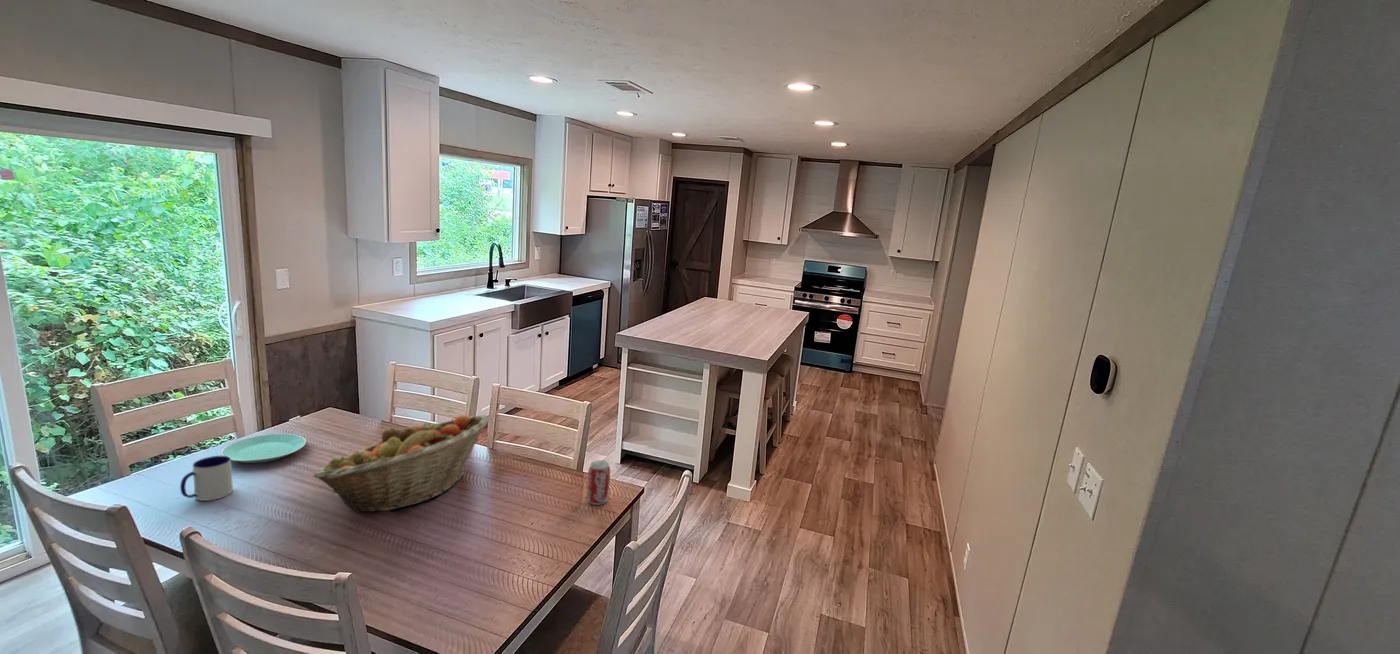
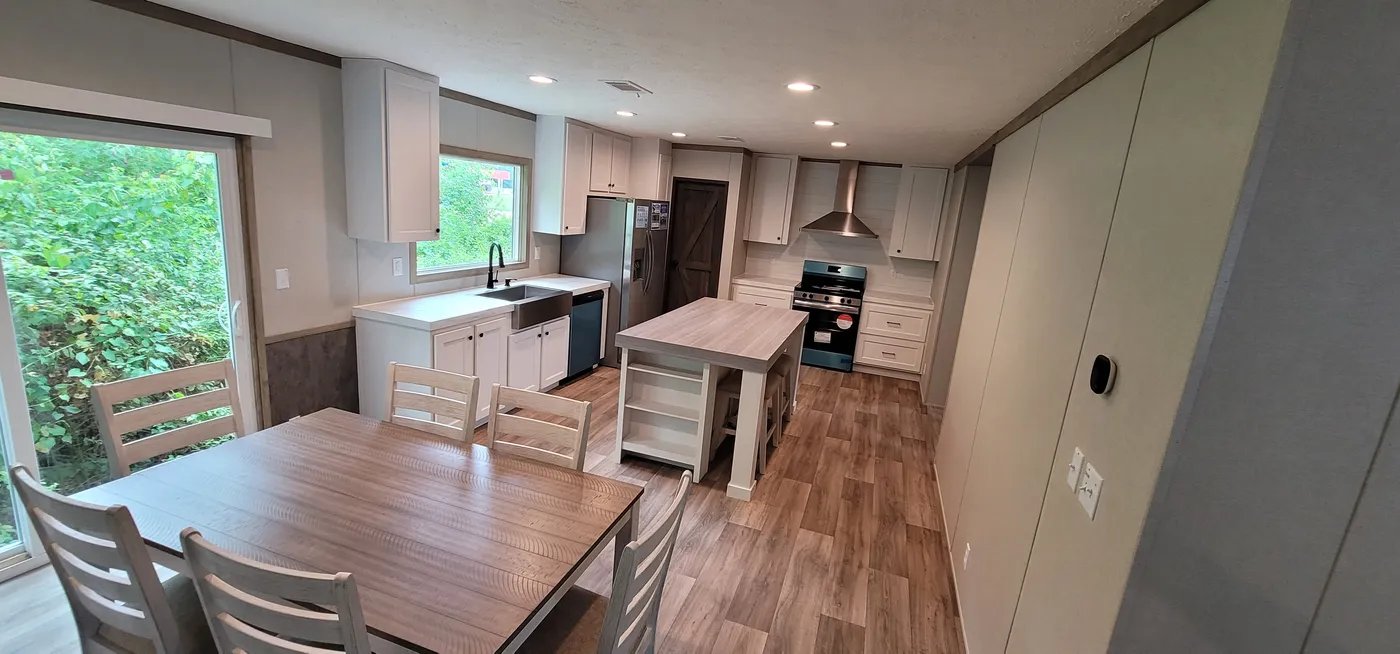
- beverage can [586,460,611,506]
- plate [220,433,307,464]
- fruit basket [312,414,490,513]
- mug [179,455,234,502]
